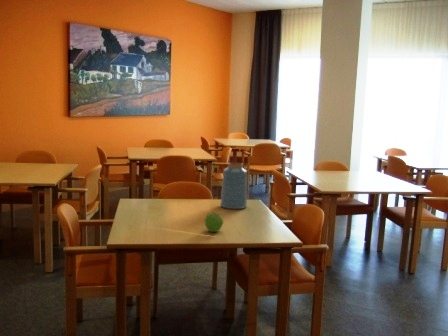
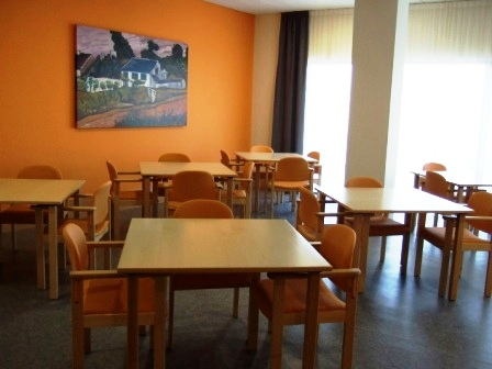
- fruit [204,211,224,233]
- vase [219,162,248,210]
